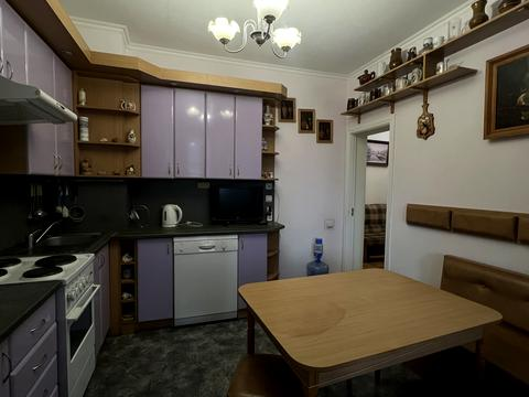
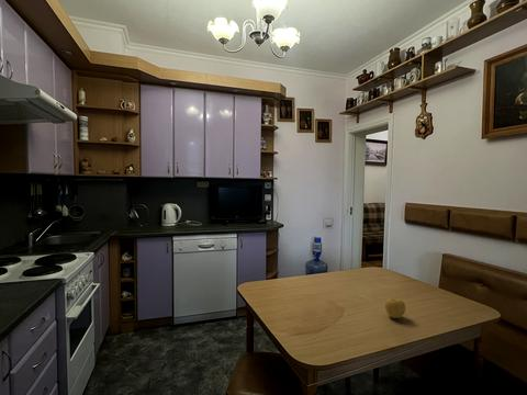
+ apple [384,297,406,319]
